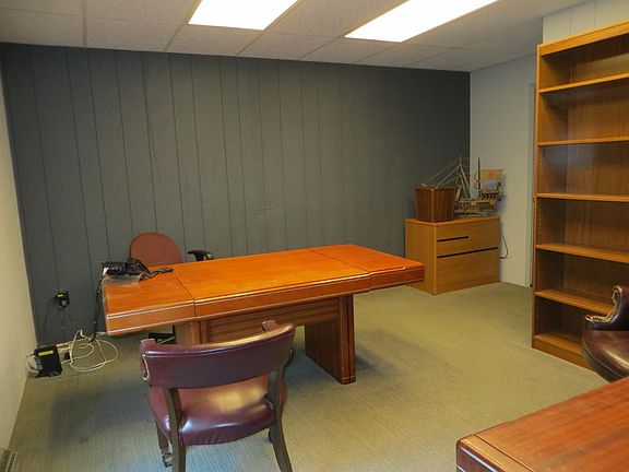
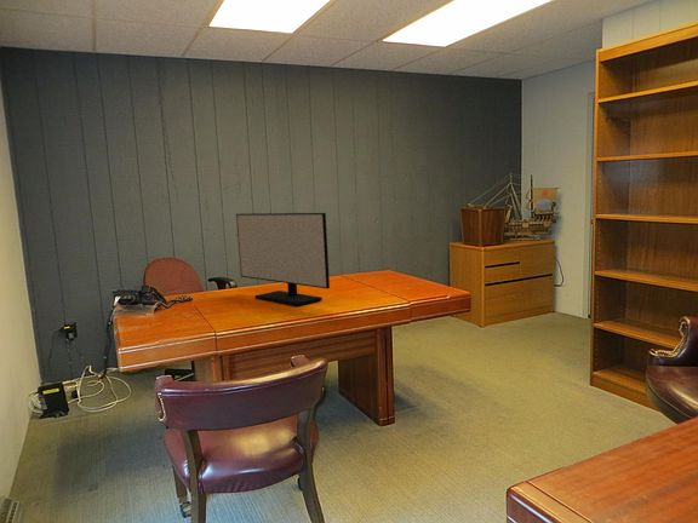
+ monitor [235,212,331,308]
